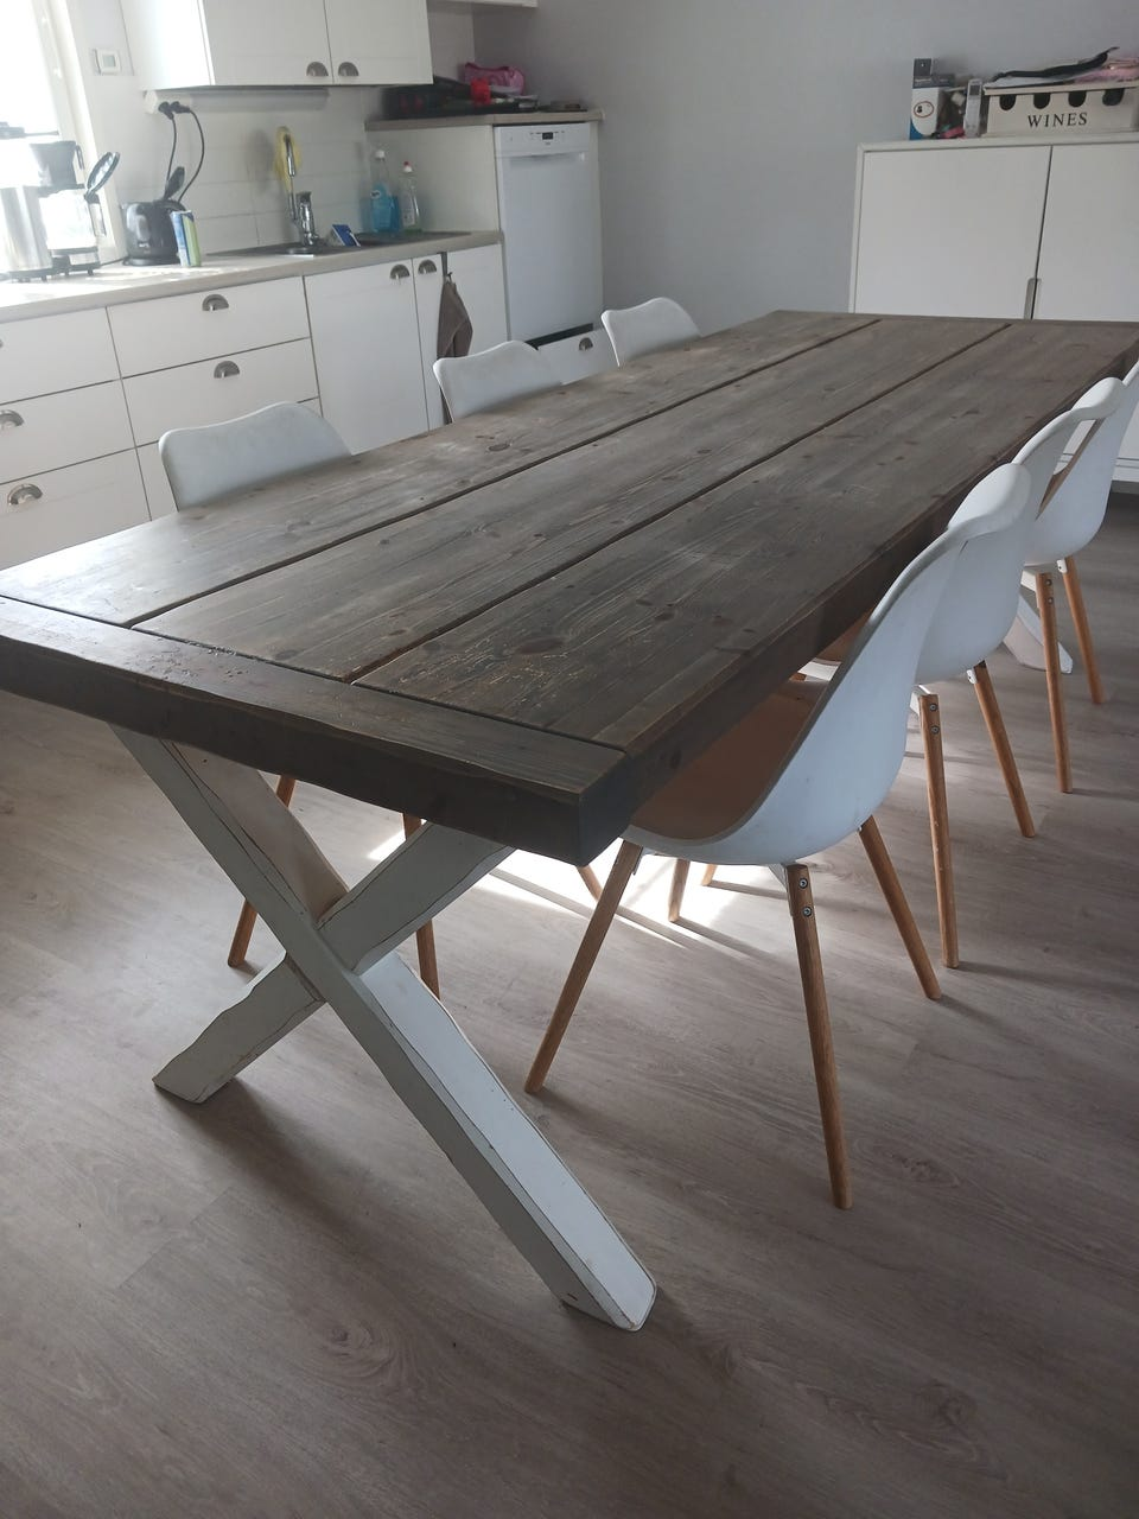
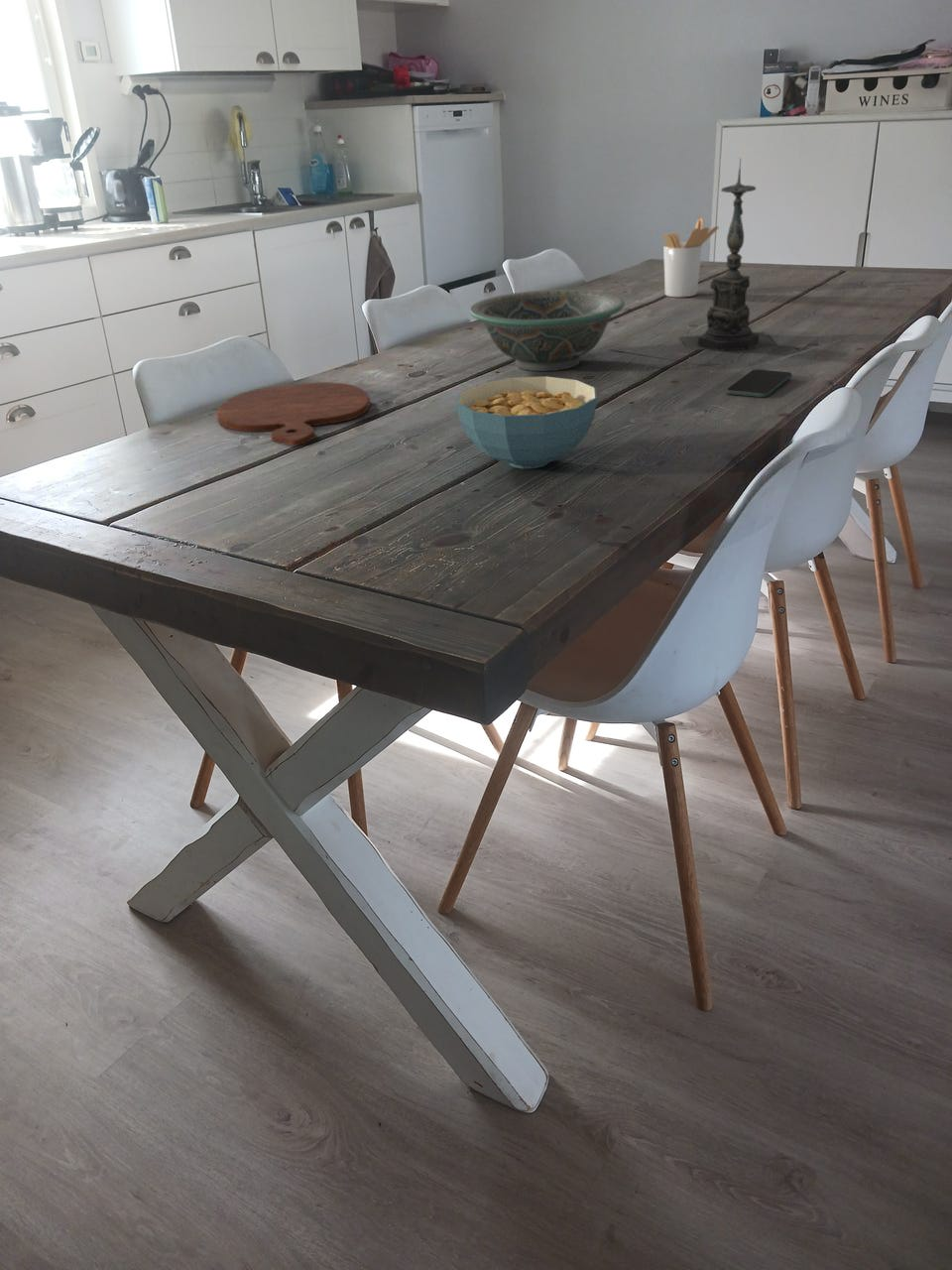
+ decorative bowl [468,289,626,372]
+ cutting board [216,381,371,447]
+ cereal bowl [455,375,598,469]
+ utensil holder [662,217,720,298]
+ candle holder [678,158,780,352]
+ smartphone [725,368,792,398]
